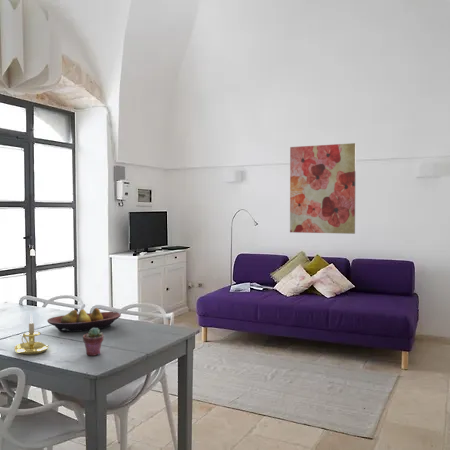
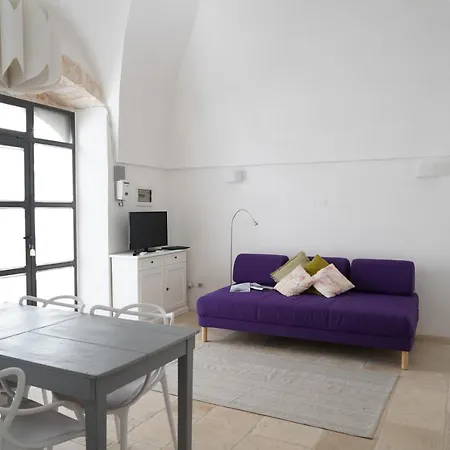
- potted succulent [82,328,104,357]
- candle holder [13,312,50,356]
- fruit bowl [46,307,122,333]
- wall art [289,142,357,235]
